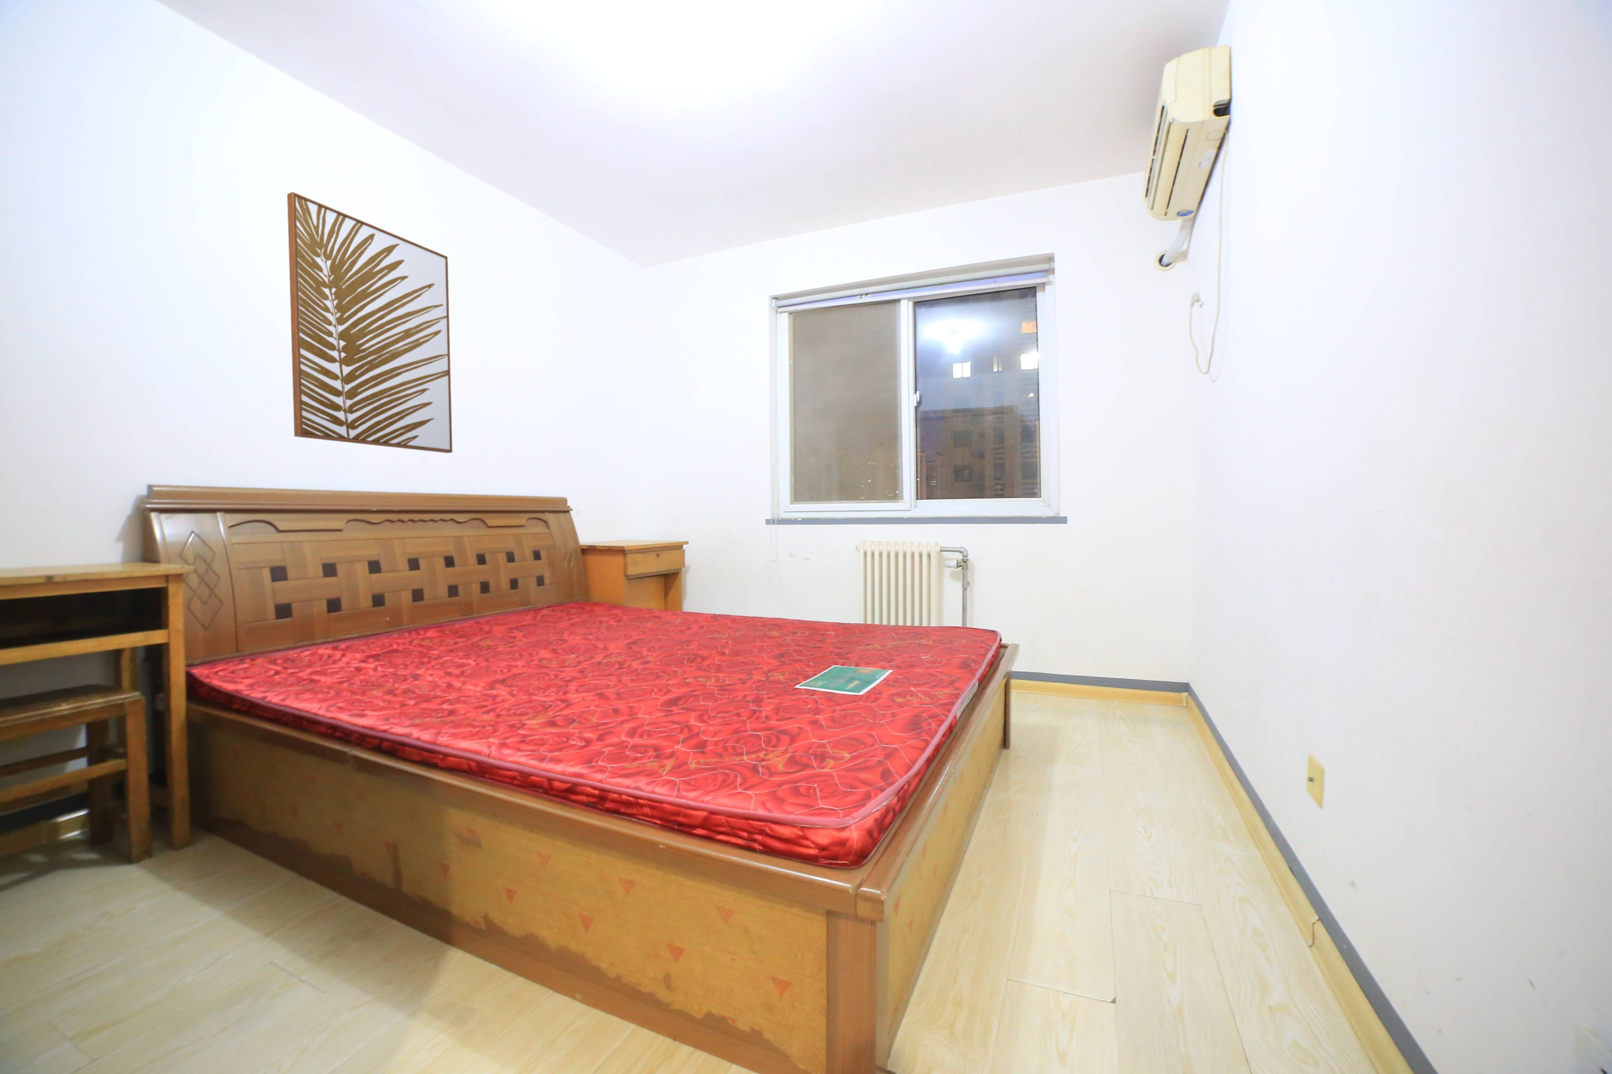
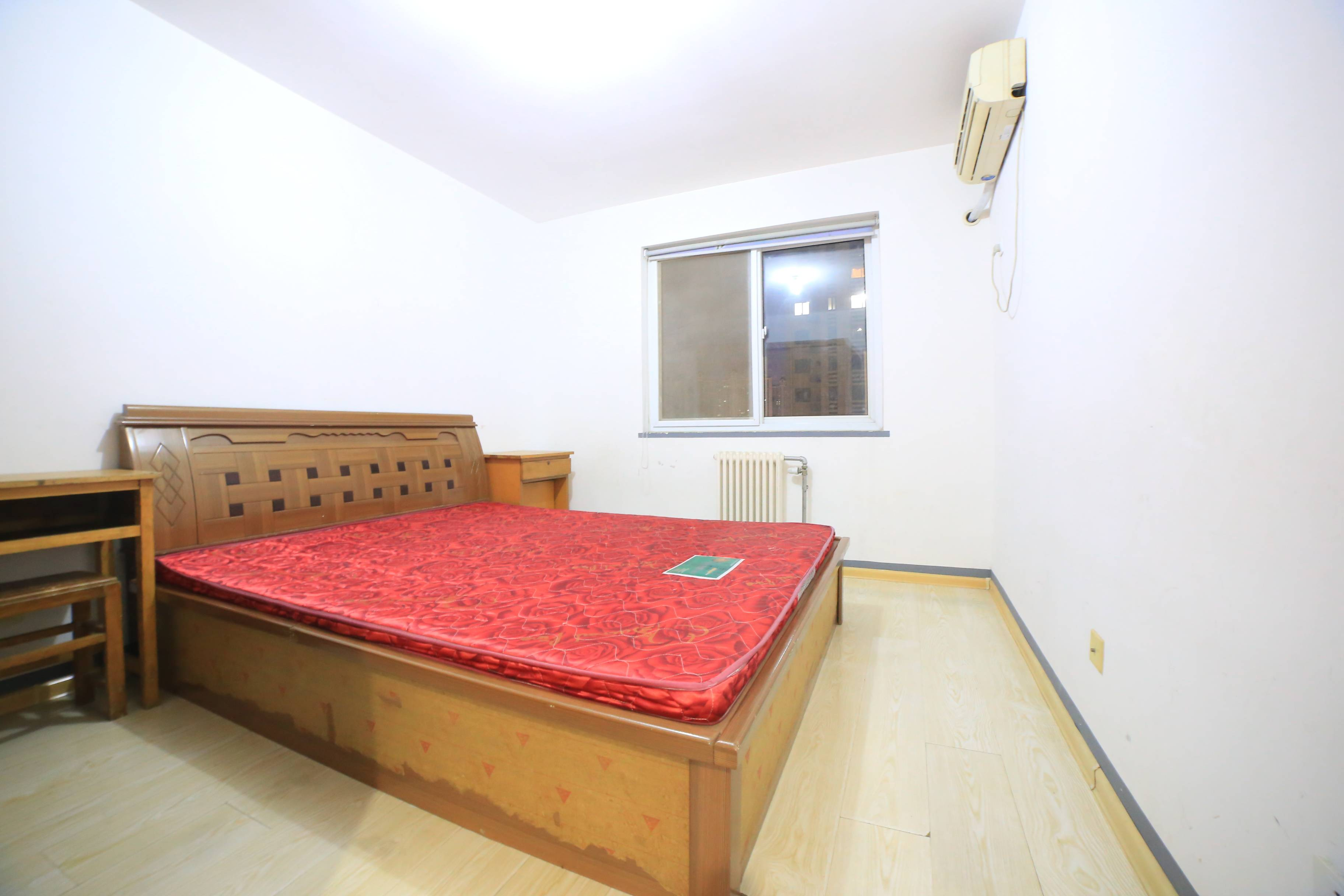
- wall art [287,192,453,453]
